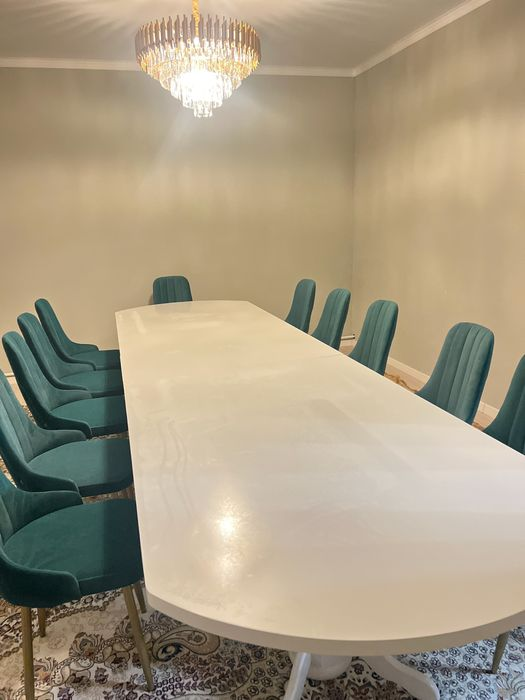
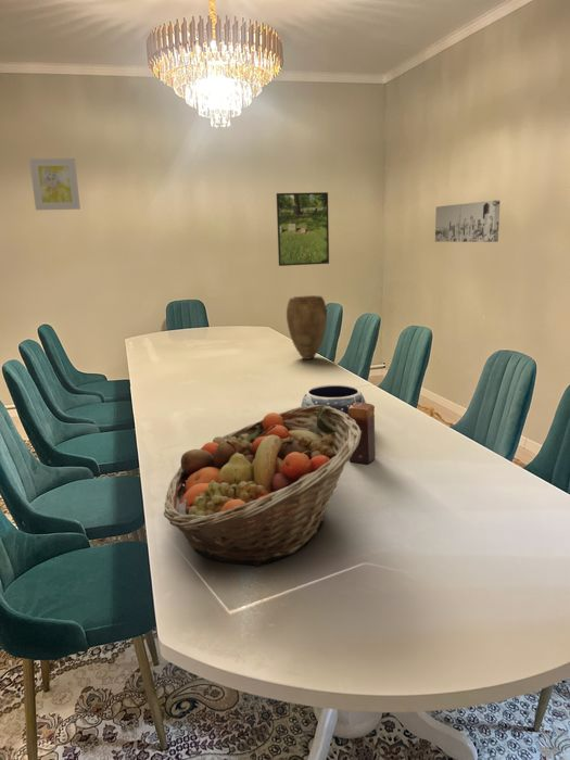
+ wall art [28,157,81,211]
+ wall art [434,200,501,243]
+ fruit basket [163,405,362,568]
+ candle [349,402,377,465]
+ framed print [276,191,330,267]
+ vase [286,294,328,360]
+ decorative bowl [300,383,367,415]
